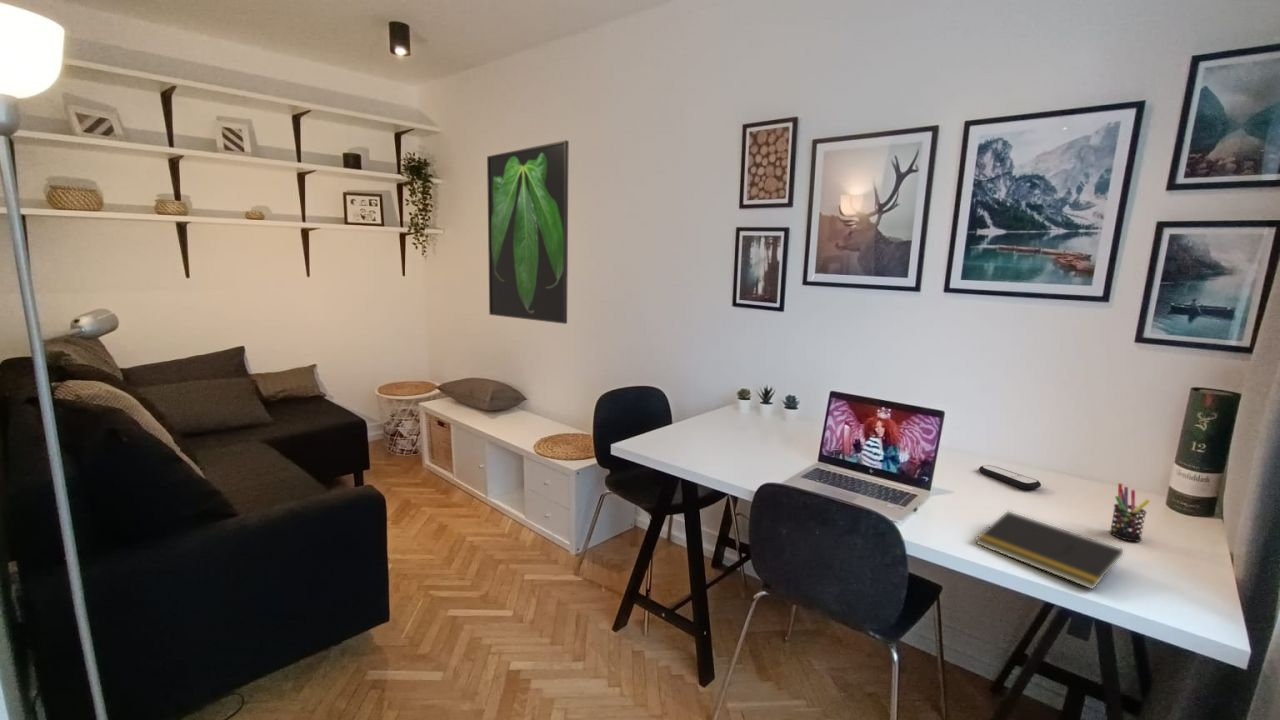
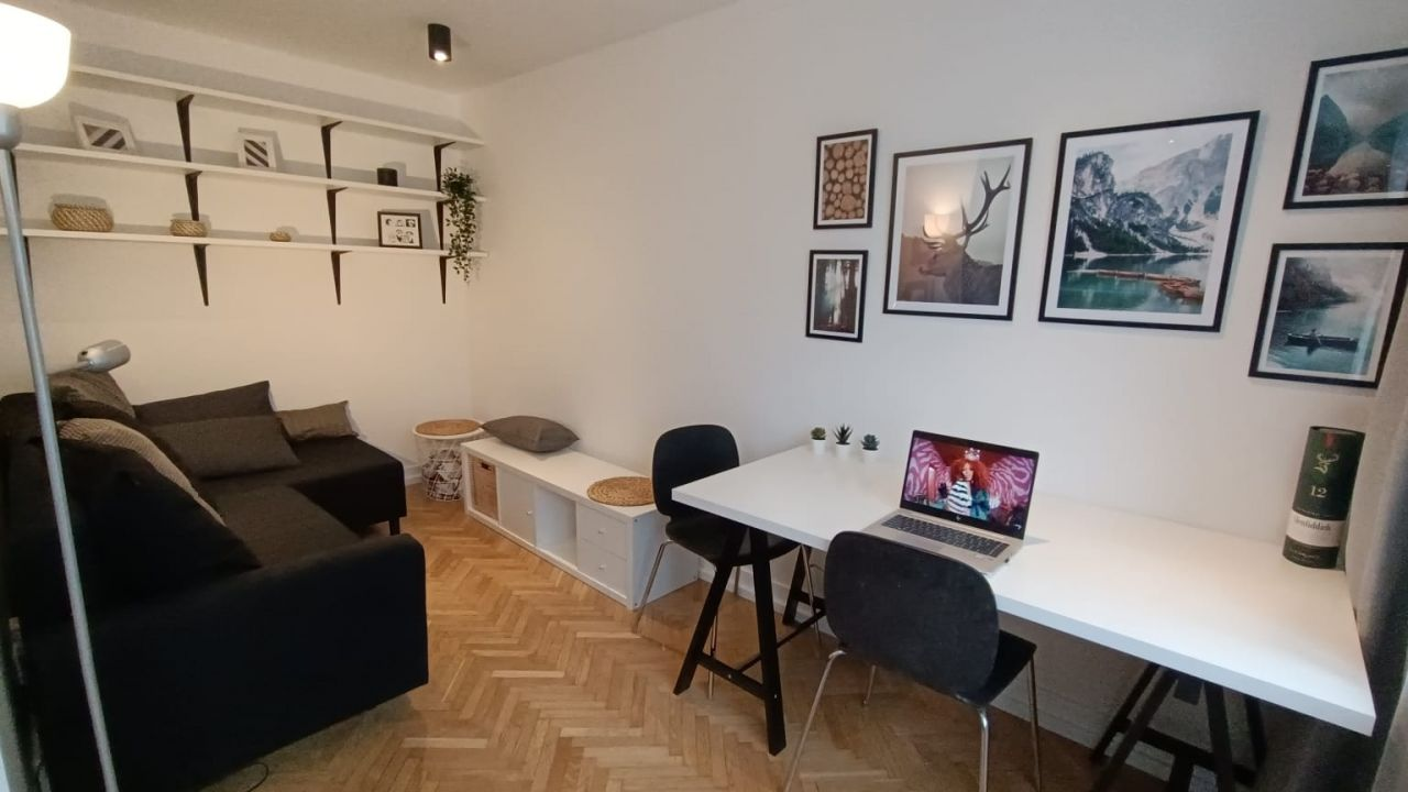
- remote control [978,464,1042,490]
- notepad [974,510,1124,590]
- pen holder [1109,482,1151,542]
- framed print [486,139,570,325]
